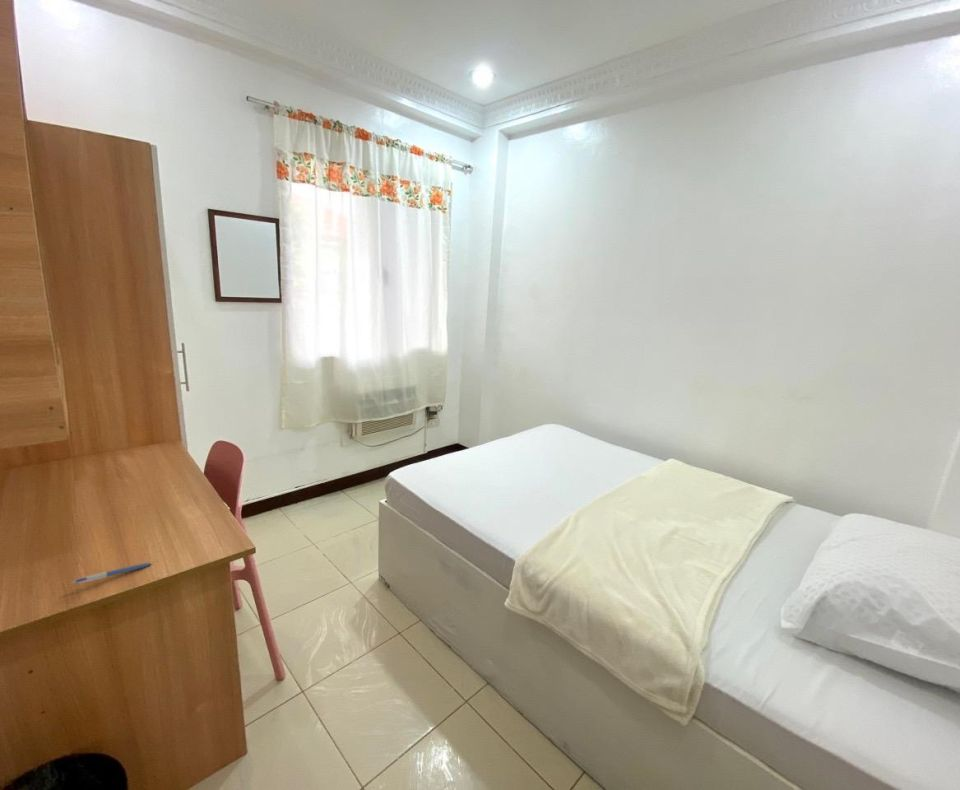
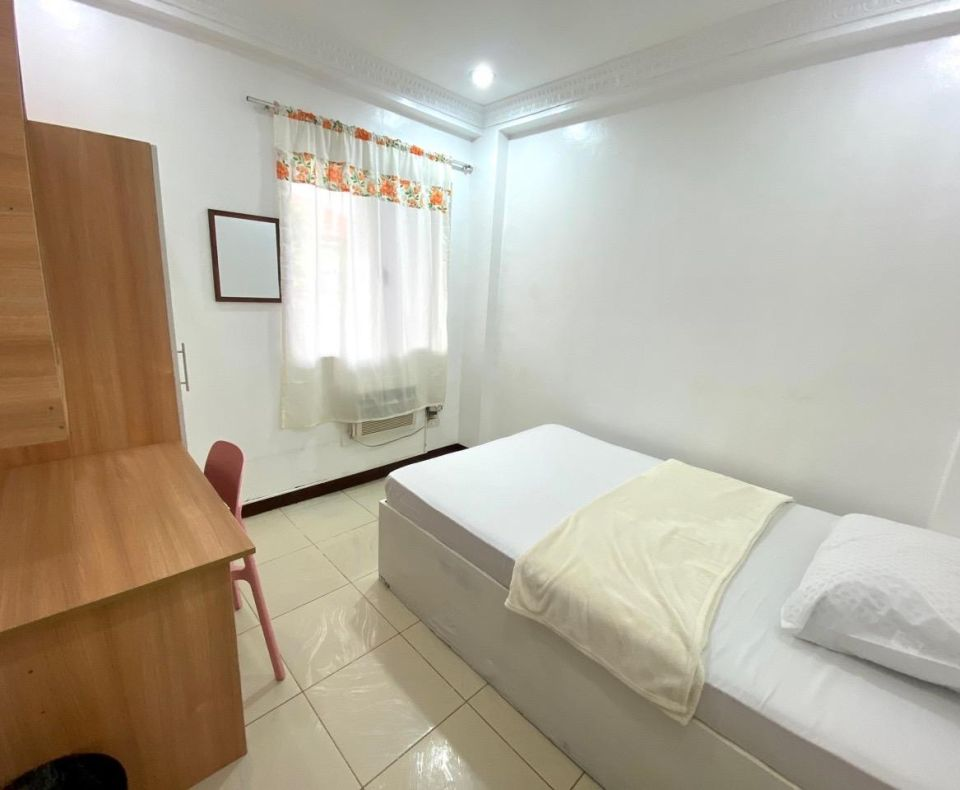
- pen [70,562,153,584]
